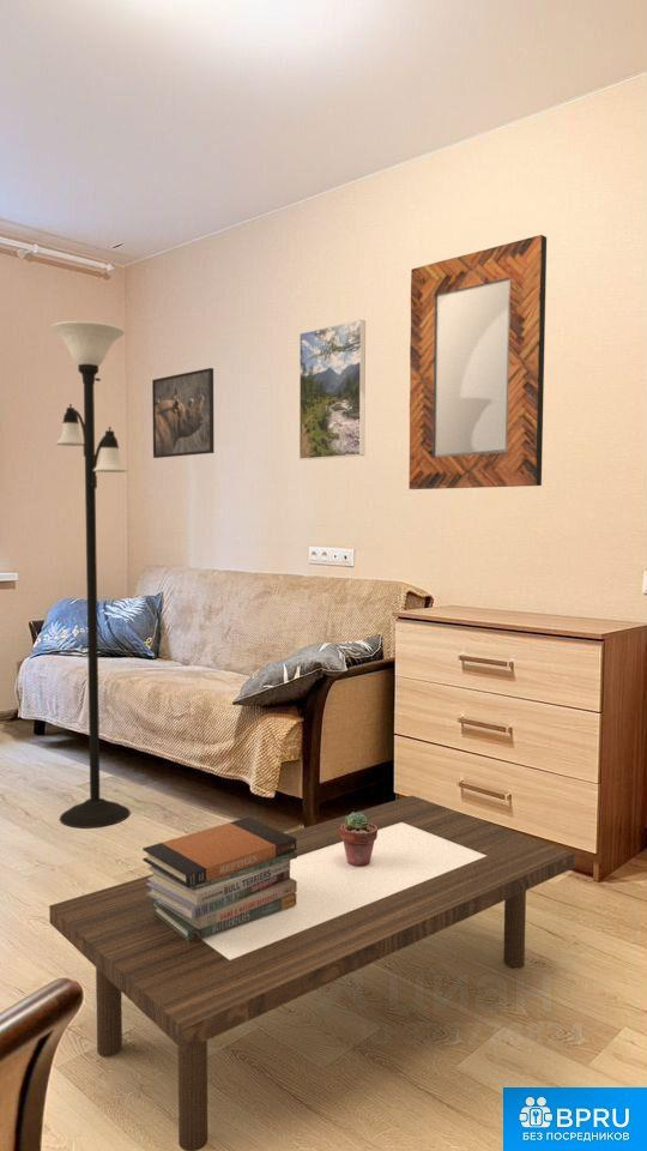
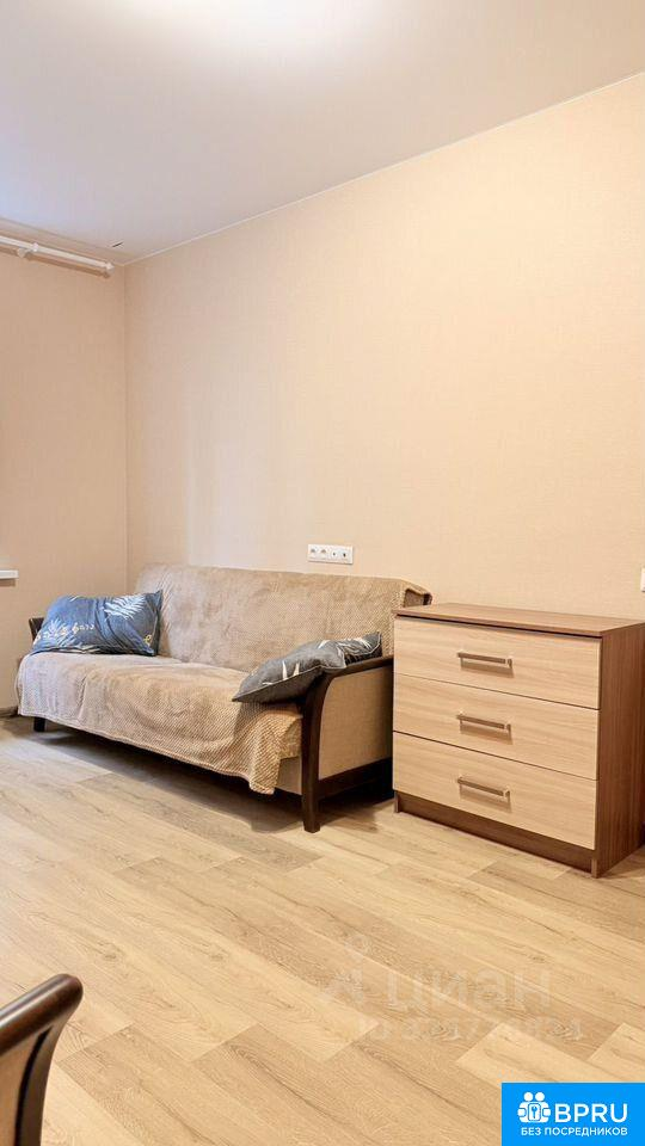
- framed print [151,367,216,459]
- home mirror [407,234,548,490]
- coffee table [48,795,575,1151]
- book stack [141,816,297,942]
- potted succulent [340,810,377,867]
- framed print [298,319,367,462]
- floor lamp [49,320,131,828]
